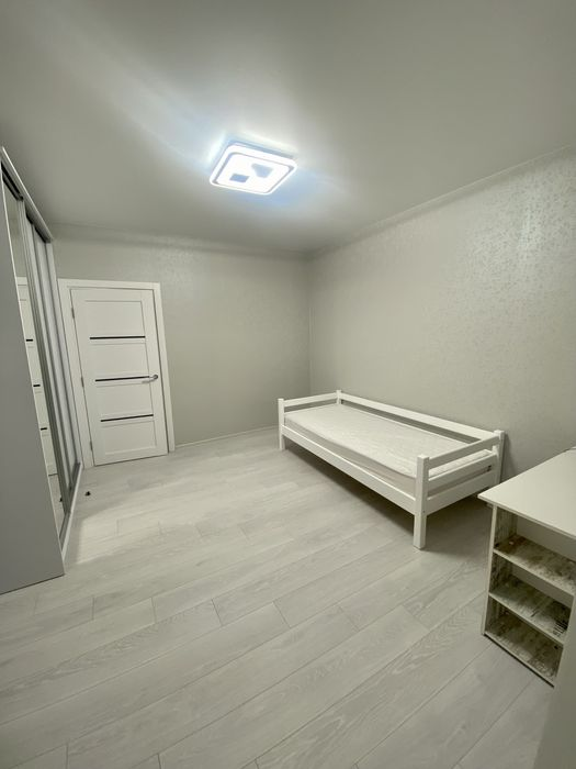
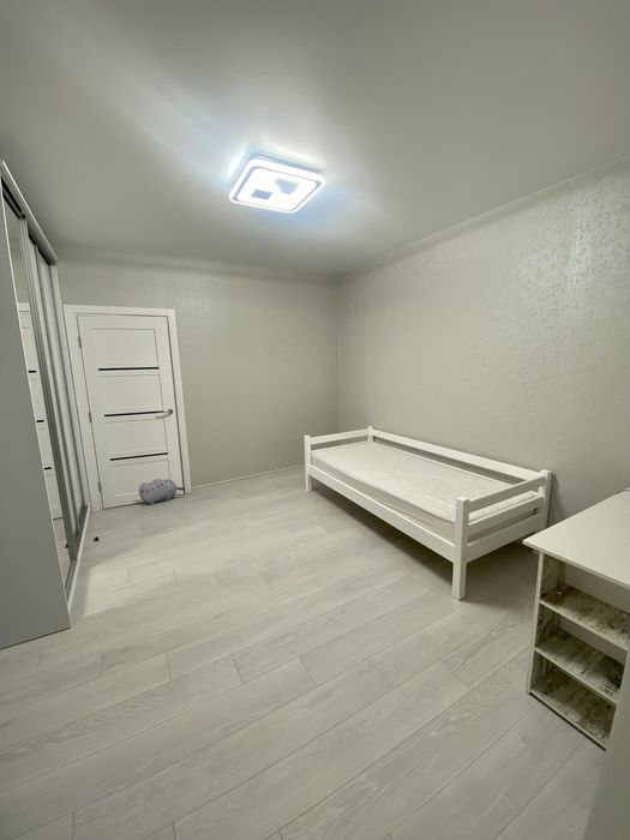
+ plush toy [138,478,186,505]
